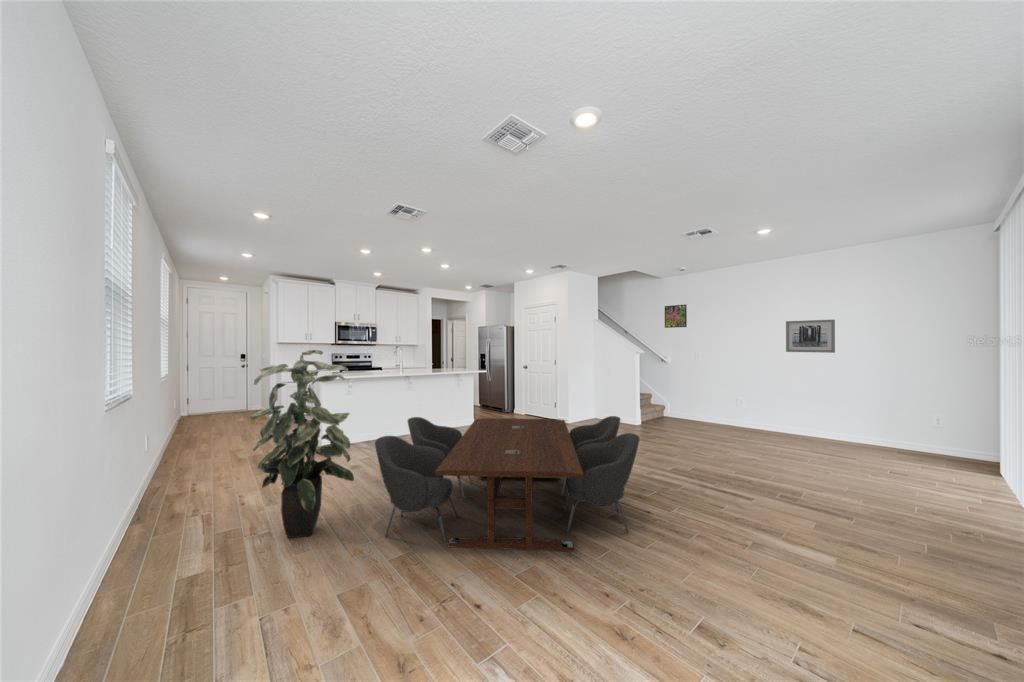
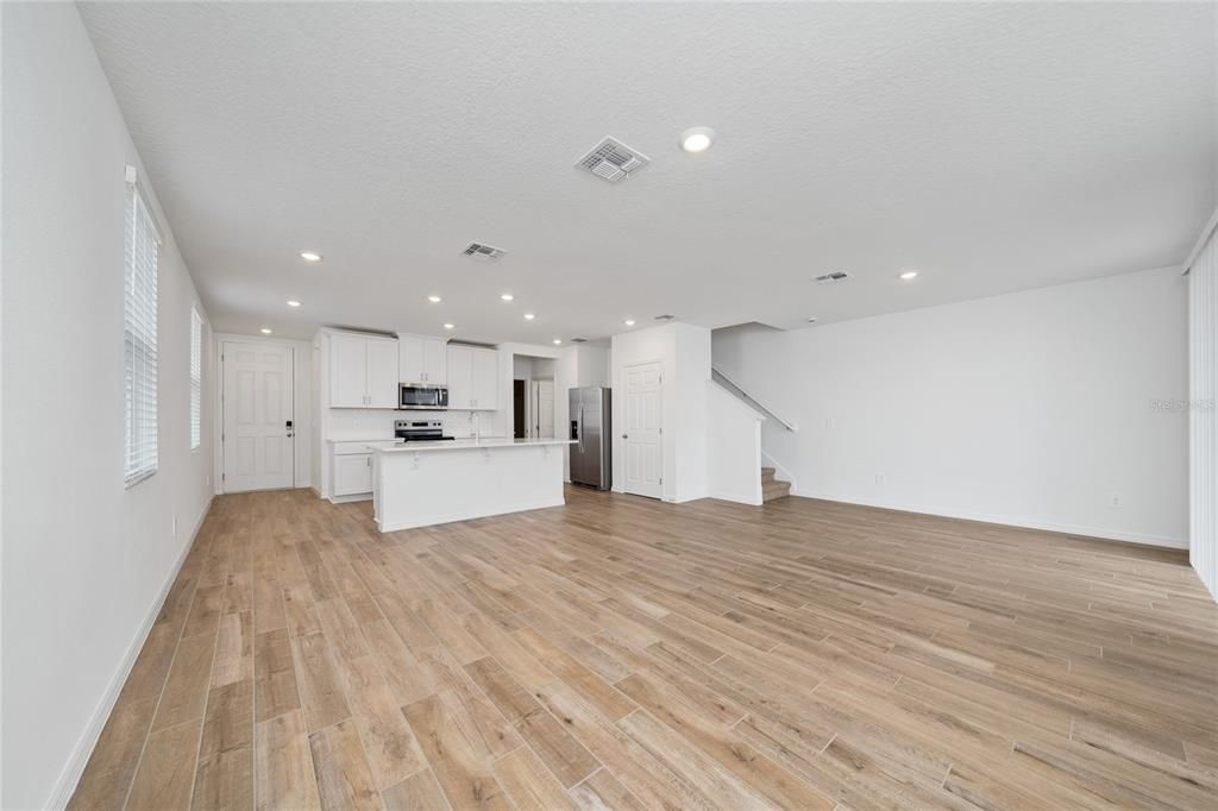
- indoor plant [249,349,355,539]
- wall art [785,319,836,354]
- dining table [374,415,641,553]
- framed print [664,304,688,329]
